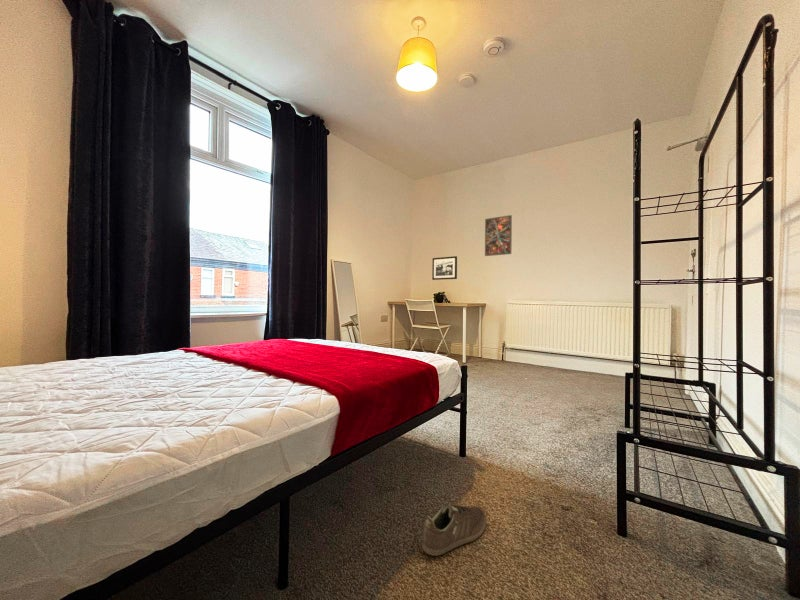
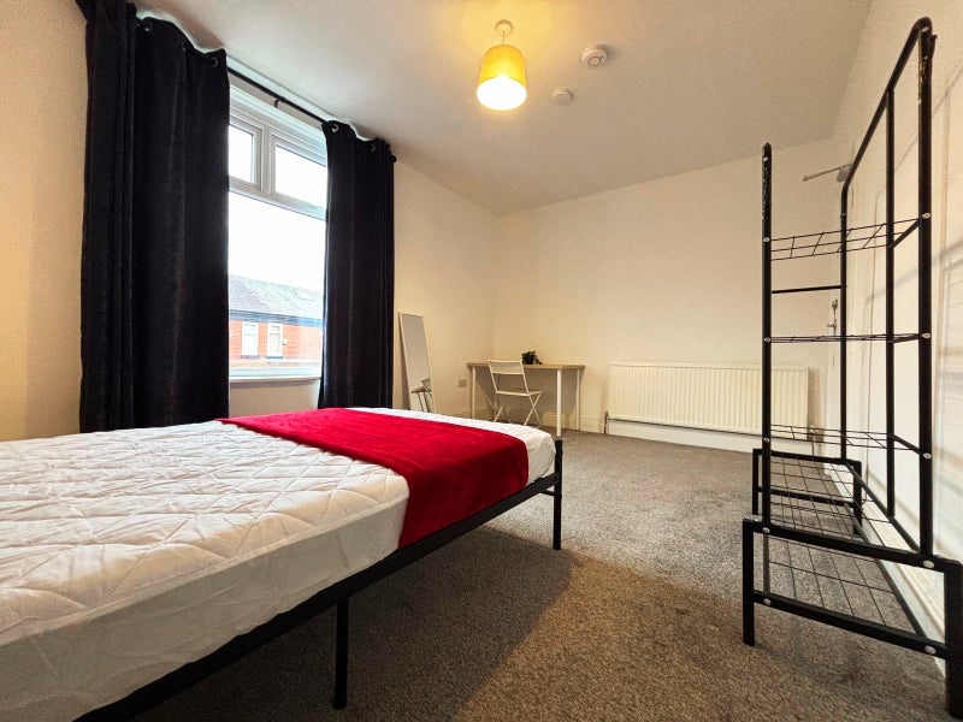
- sneaker [421,503,488,557]
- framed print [484,214,513,257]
- picture frame [431,255,458,281]
